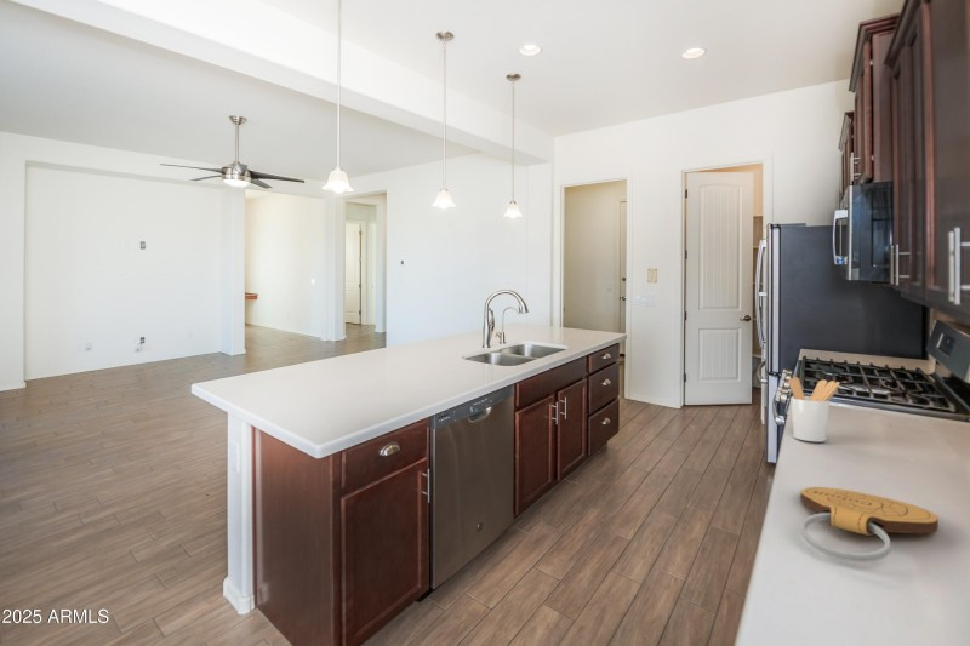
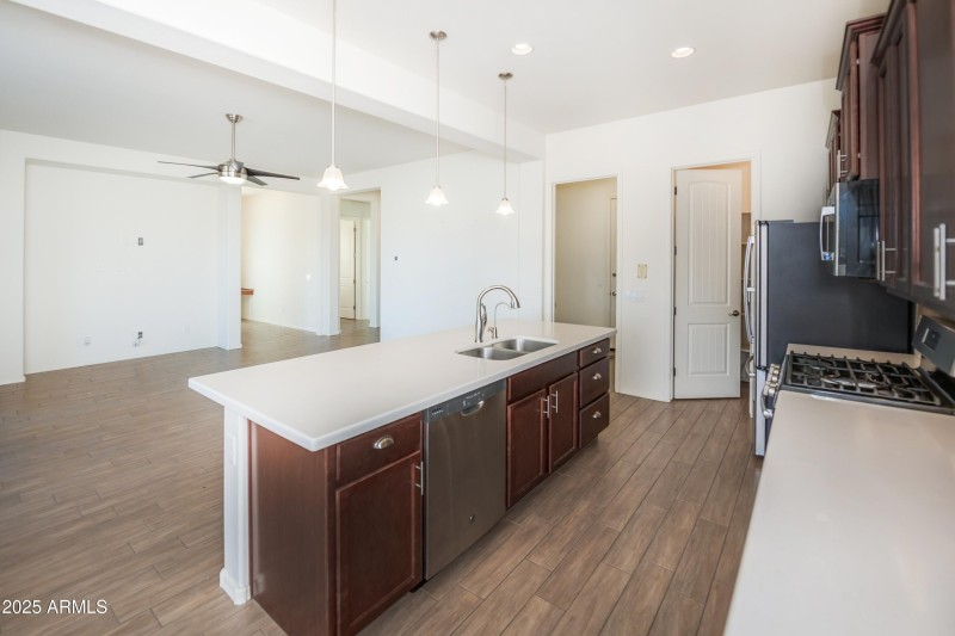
- utensil holder [787,376,840,442]
- key chain [799,486,940,564]
